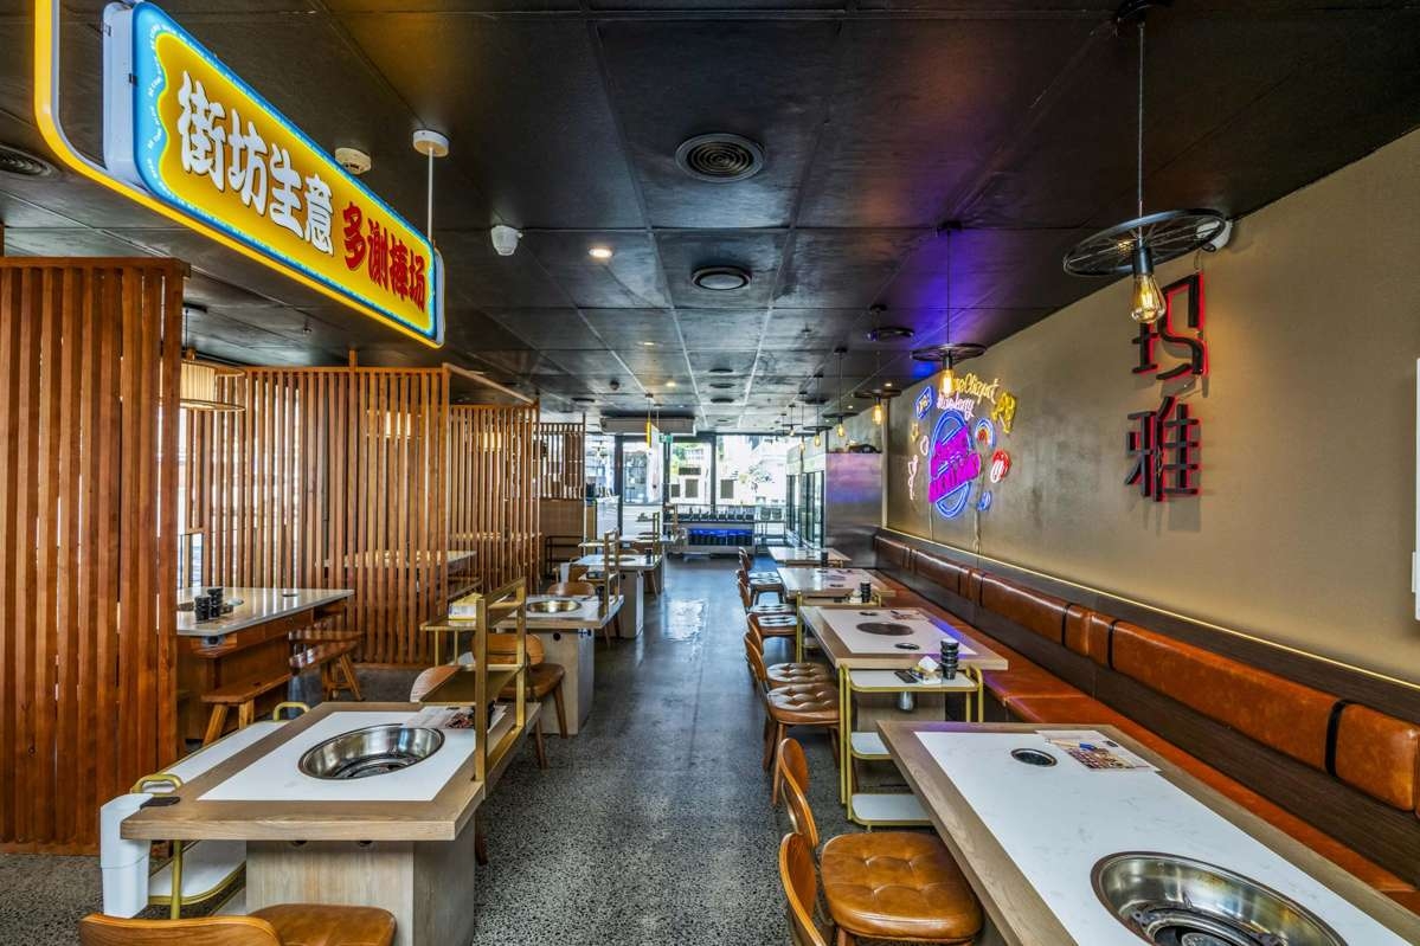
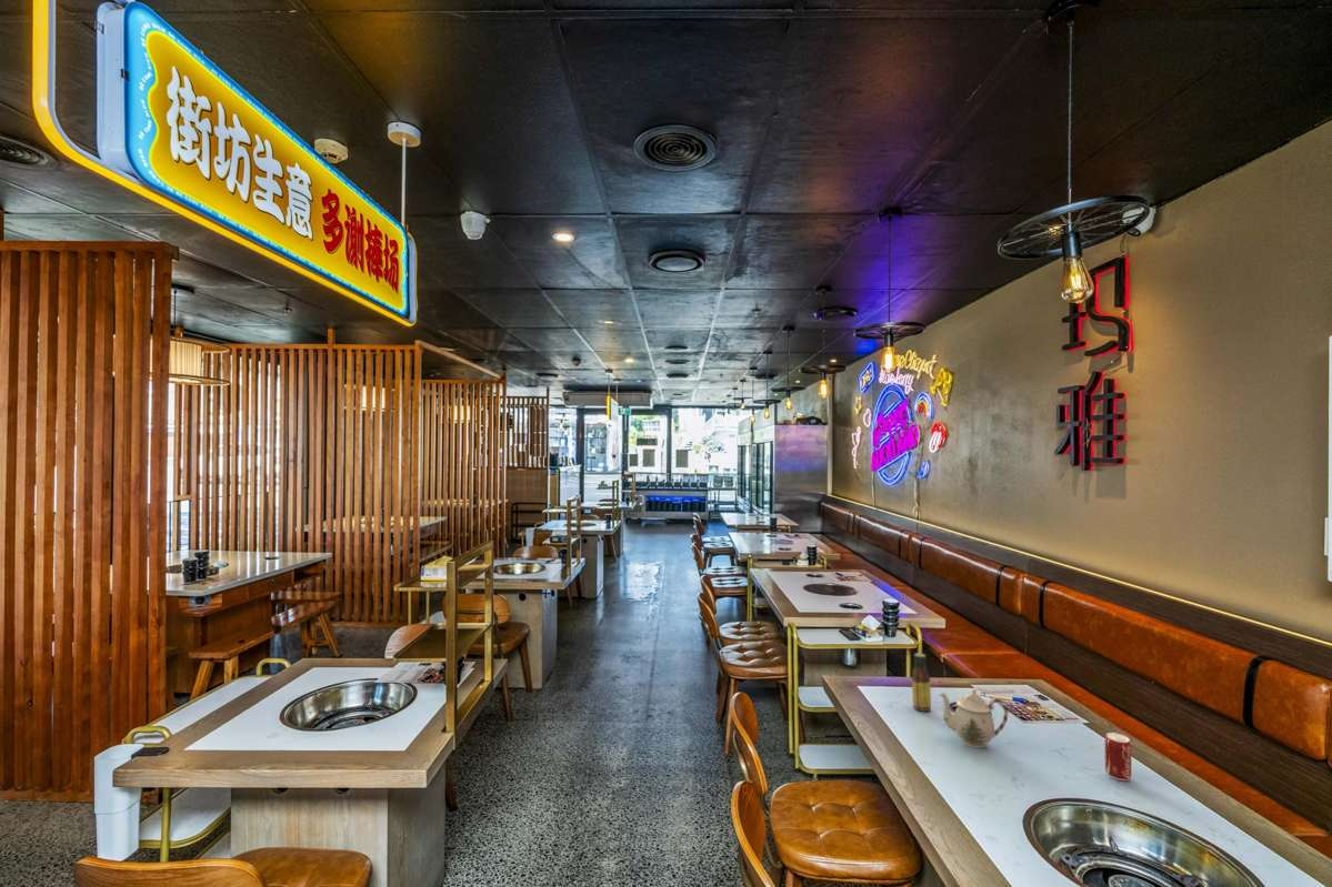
+ beverage can [1103,732,1132,782]
+ sauce bottle [911,652,932,713]
+ teapot [938,687,1009,749]
